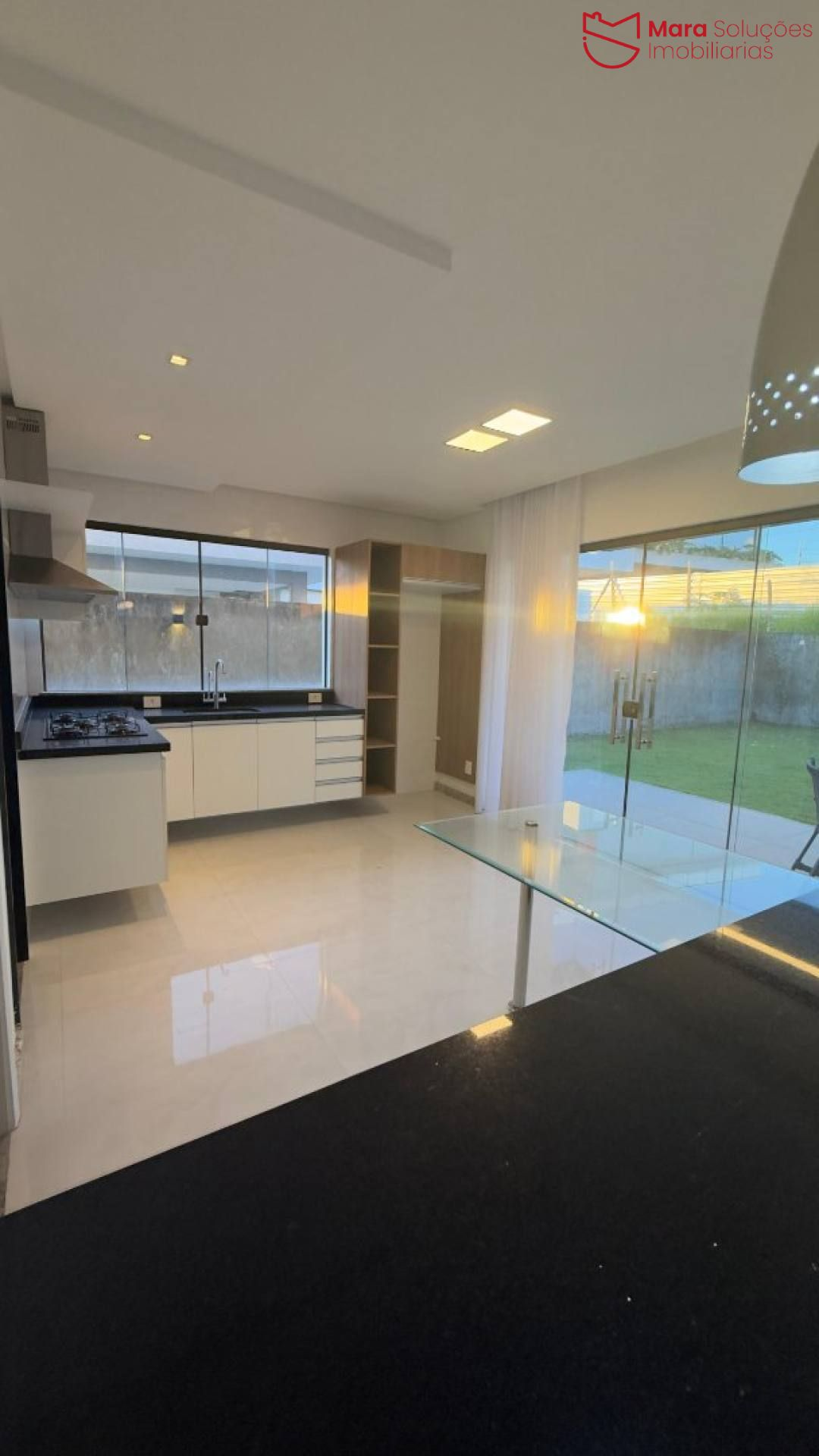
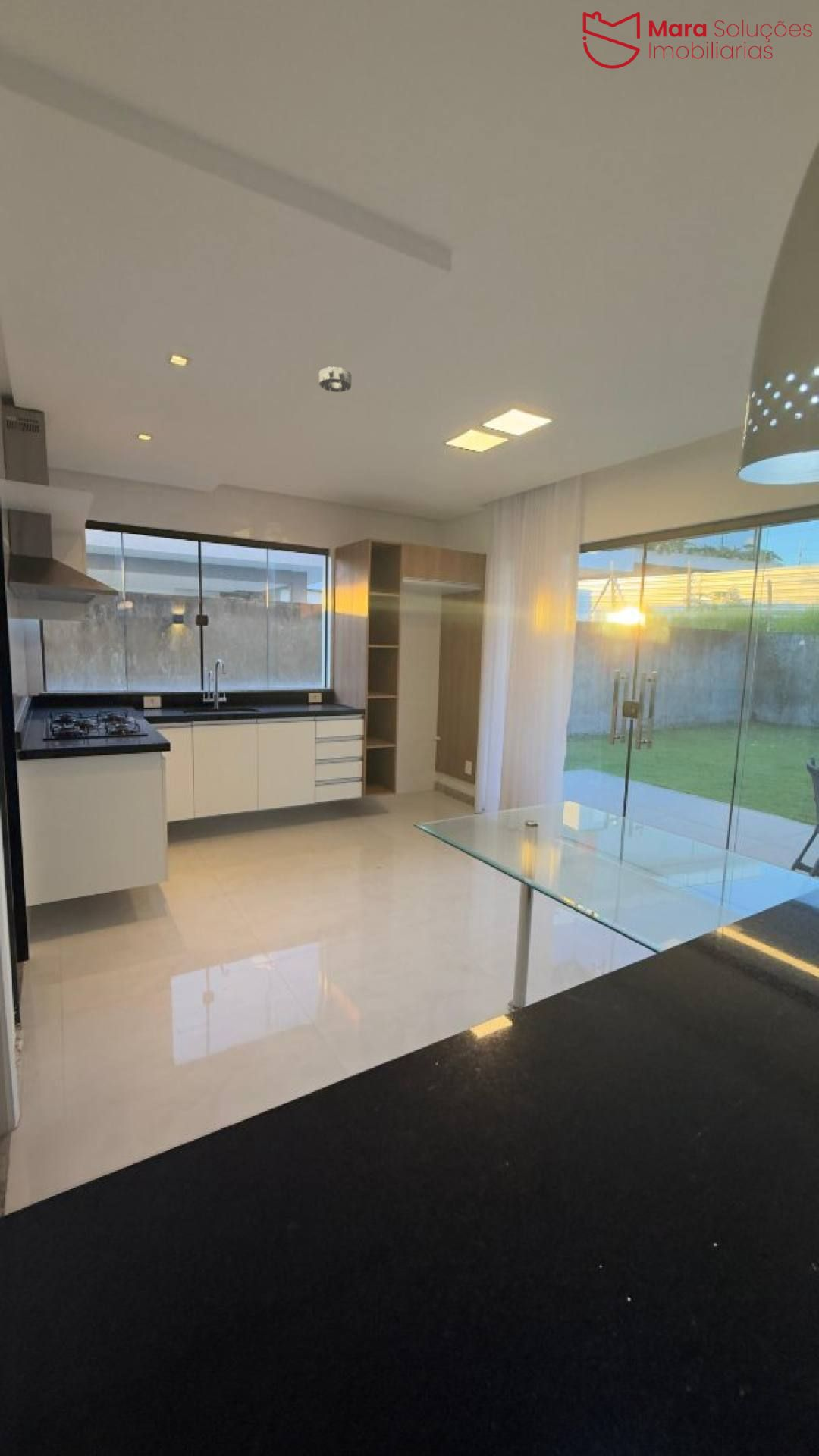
+ smoke detector [318,366,352,393]
